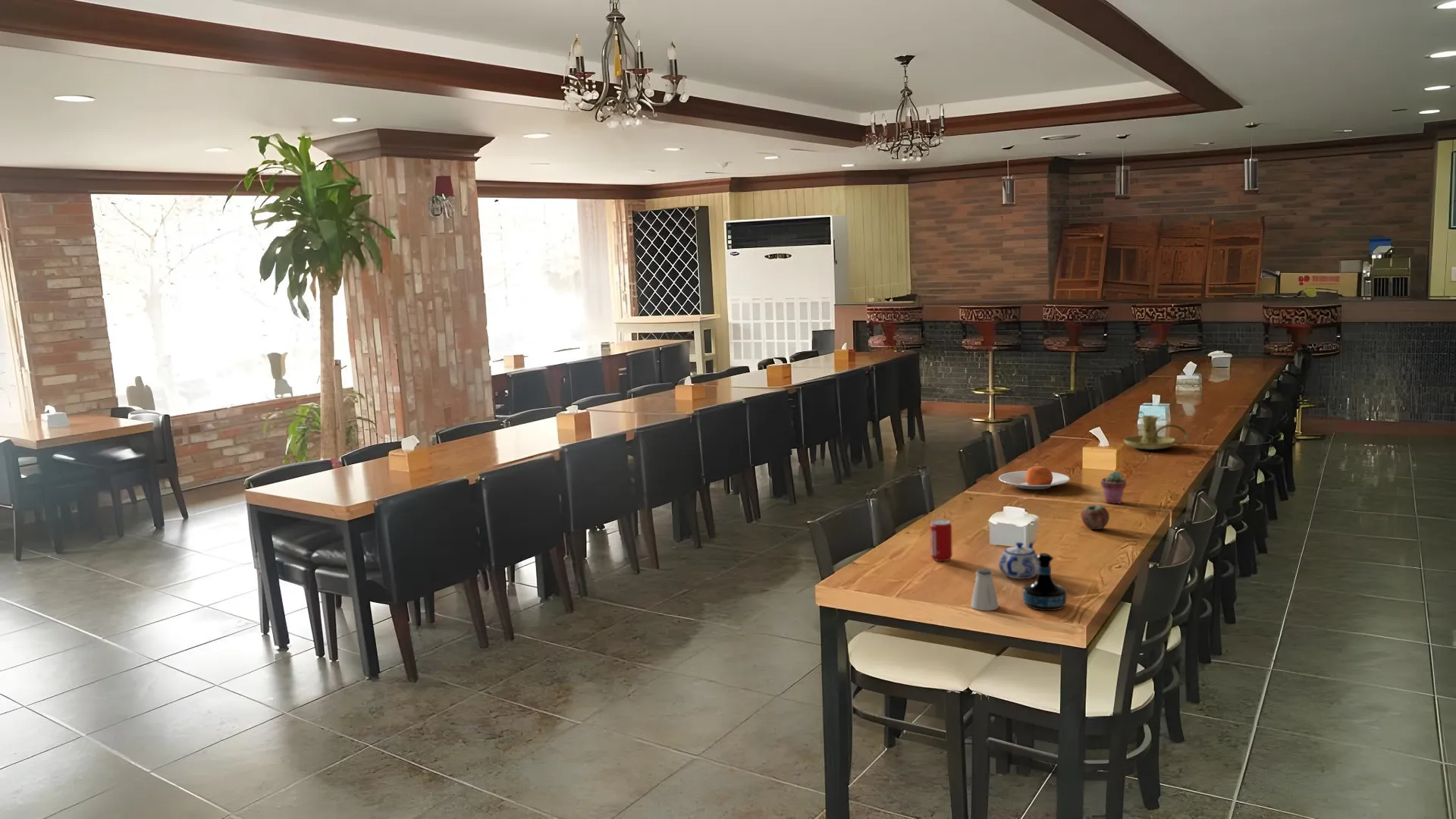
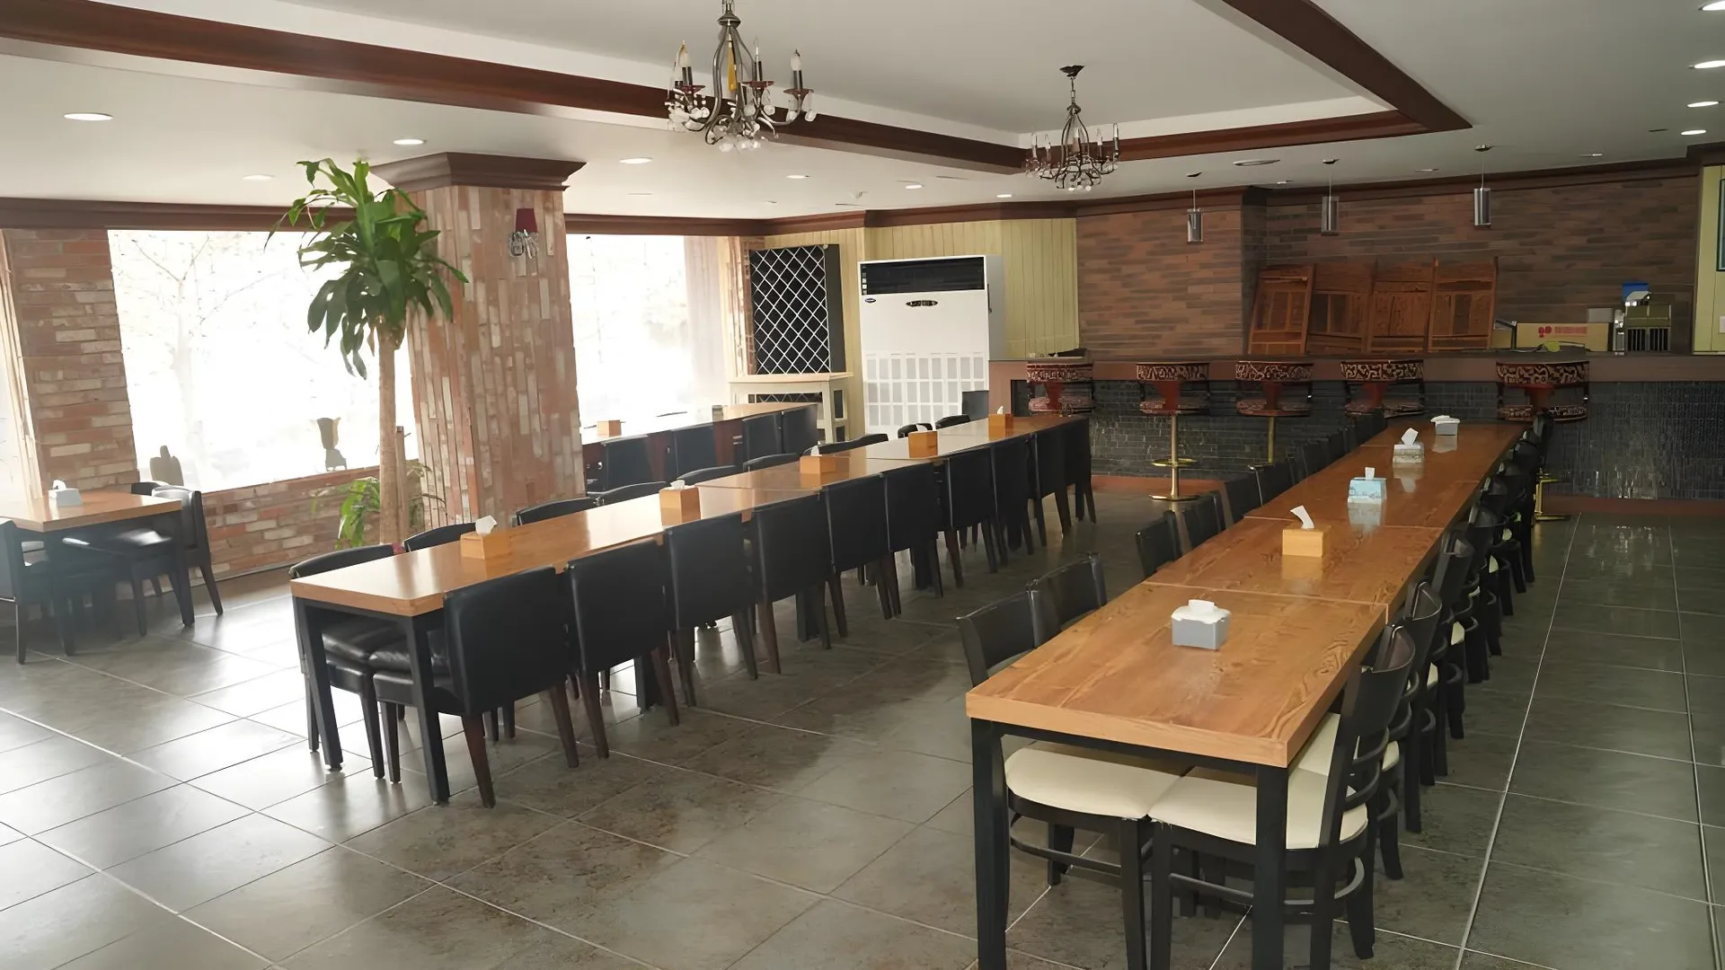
- plate [998,466,1071,490]
- potted succulent [1100,470,1128,504]
- saltshaker [970,567,999,611]
- apple [1081,504,1110,530]
- tequila bottle [1022,552,1068,611]
- beverage can [930,519,953,562]
- teapot [998,541,1039,579]
- candle holder [1123,415,1188,450]
